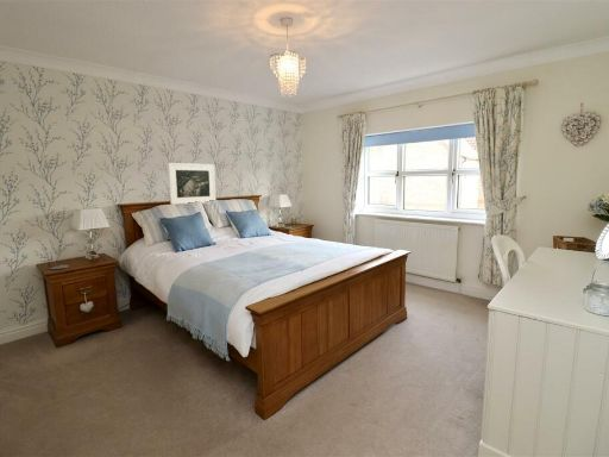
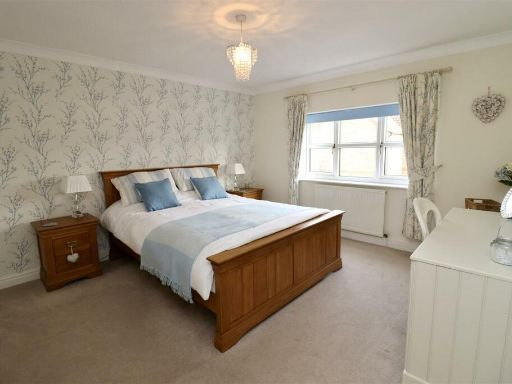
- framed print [167,162,216,206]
